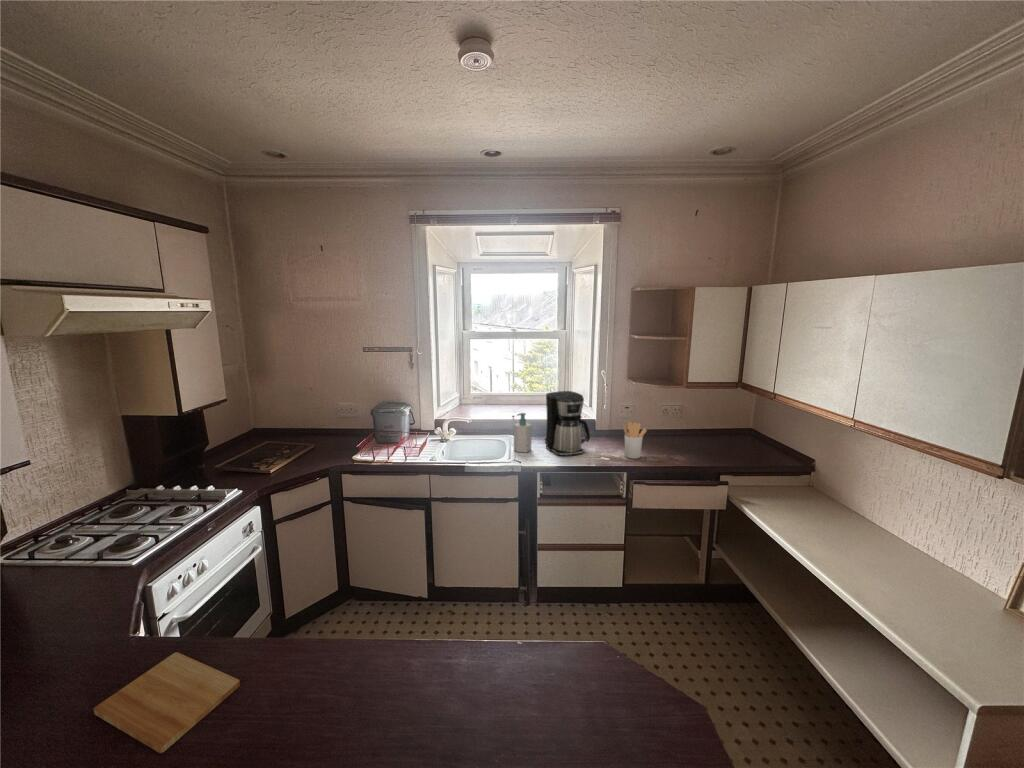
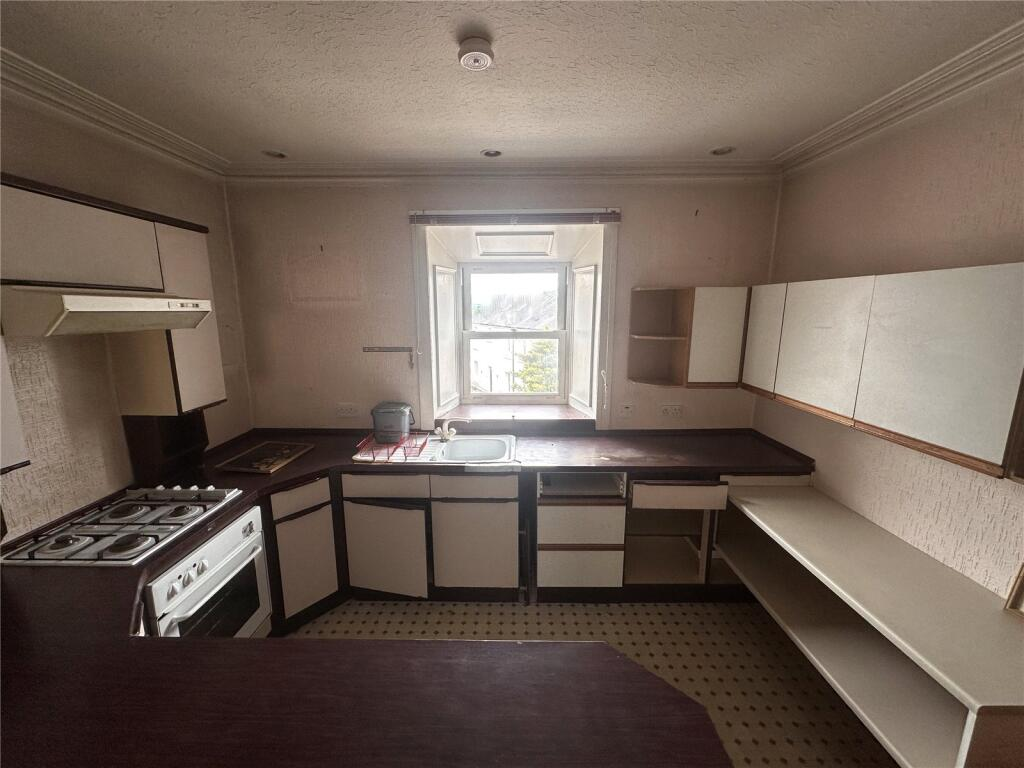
- cutting board [93,651,241,754]
- utensil holder [622,421,648,460]
- coffee maker [544,390,591,457]
- soap bottle [513,412,533,453]
